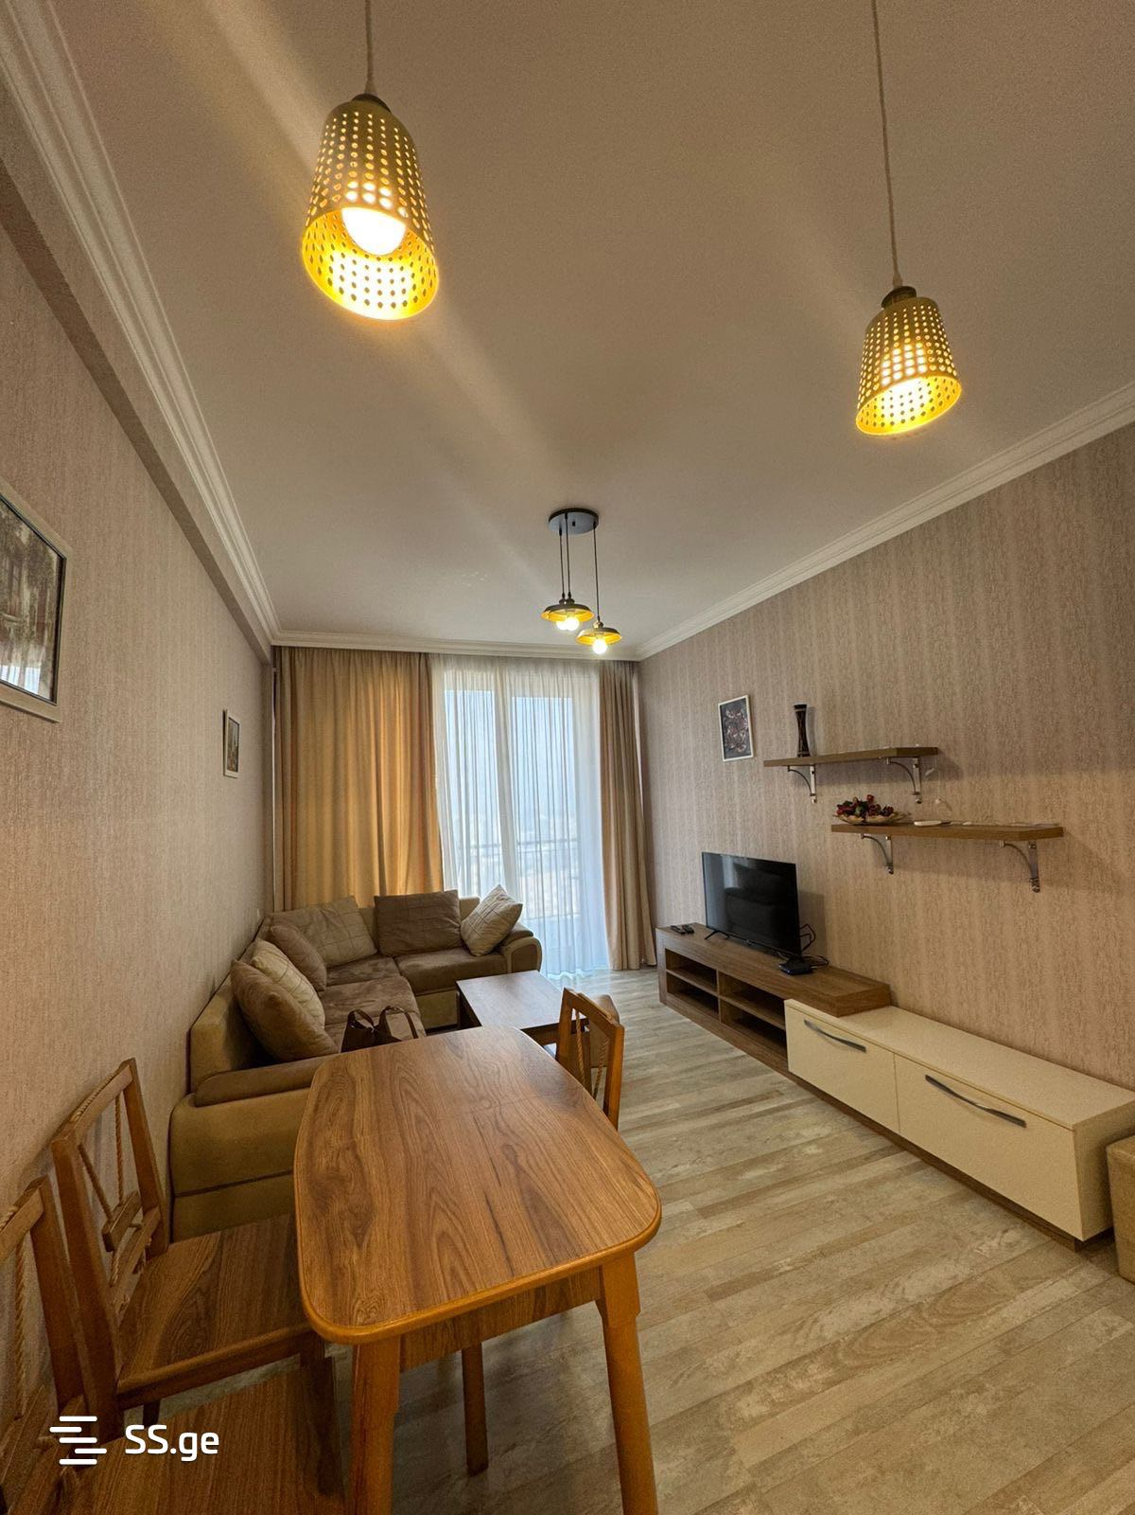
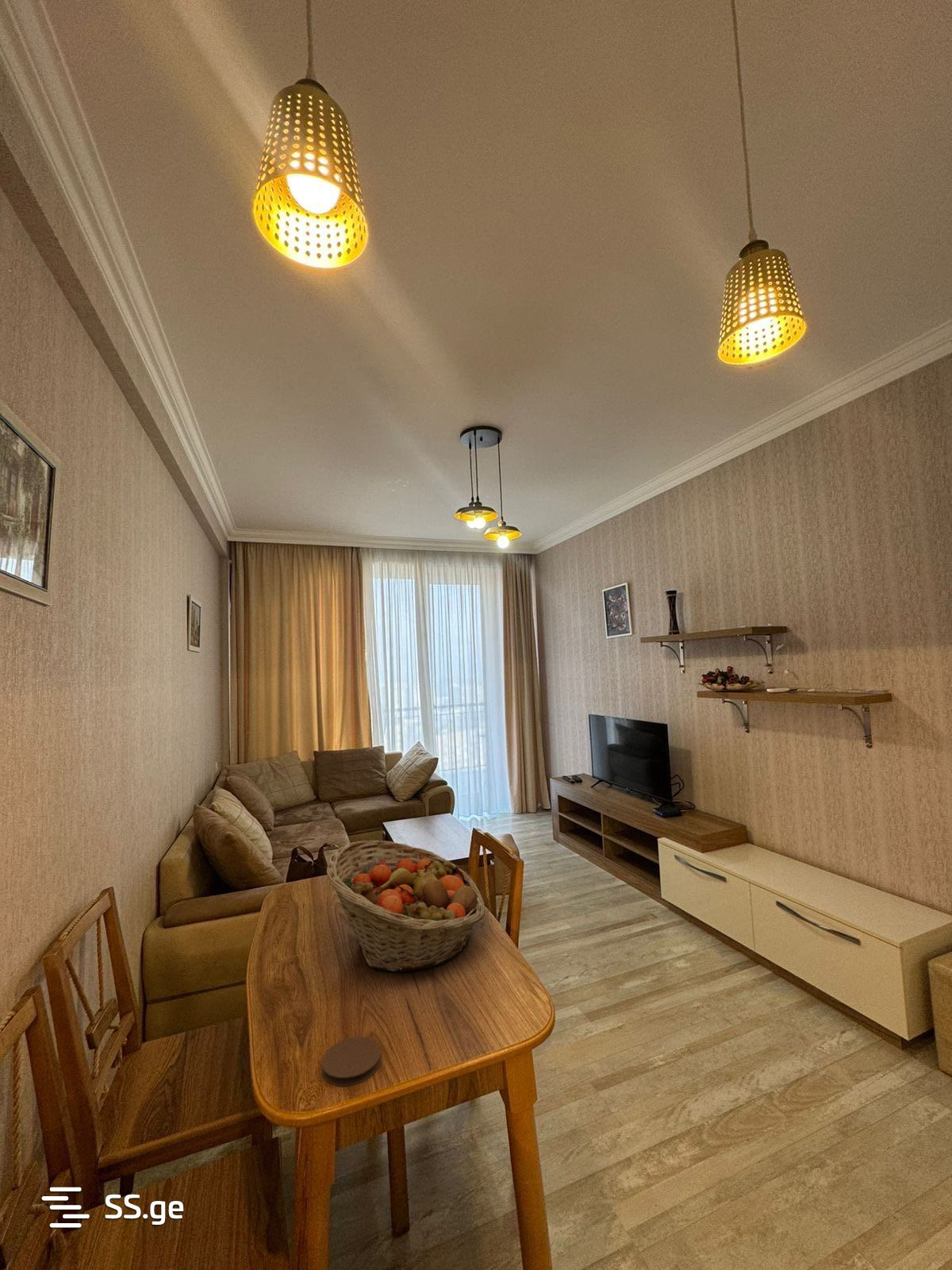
+ fruit basket [326,840,486,973]
+ coaster [321,1036,382,1087]
